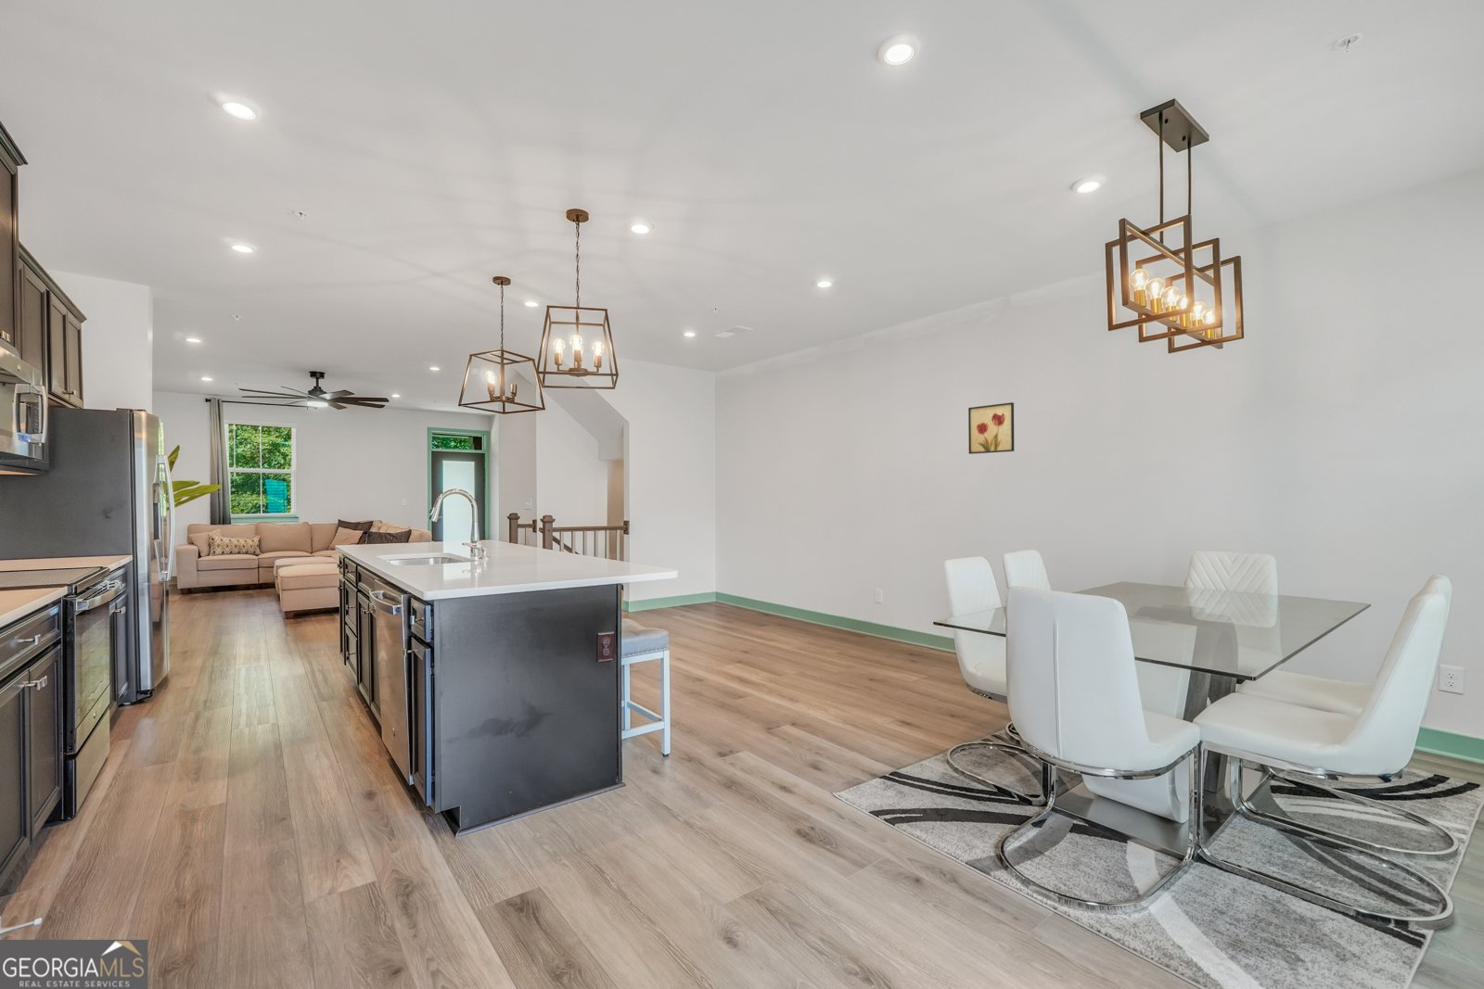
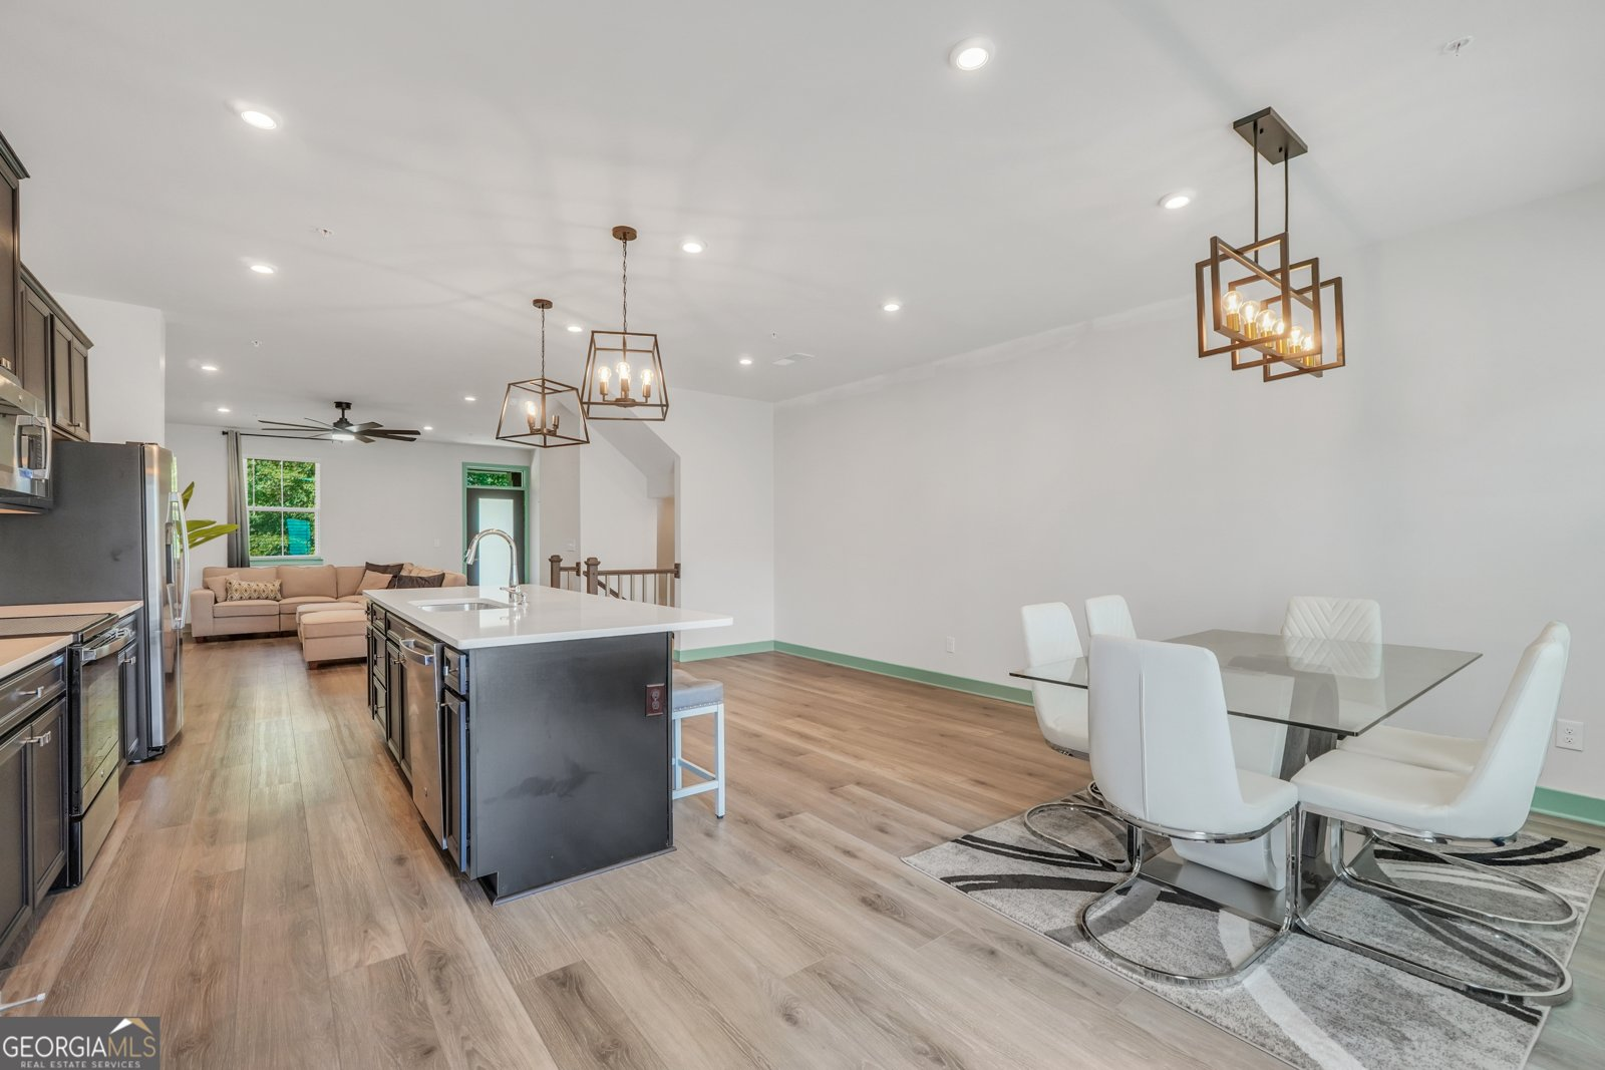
- wall art [967,402,1015,455]
